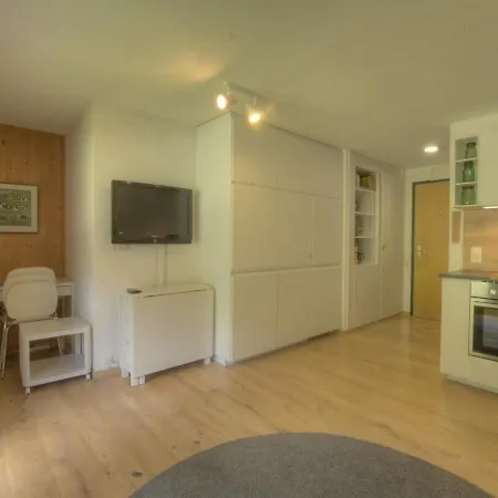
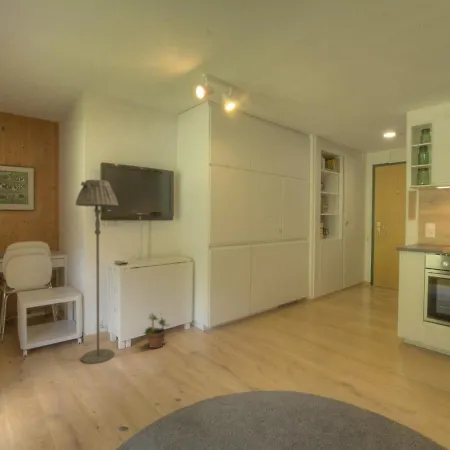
+ floor lamp [75,179,119,365]
+ potted plant [143,309,171,349]
